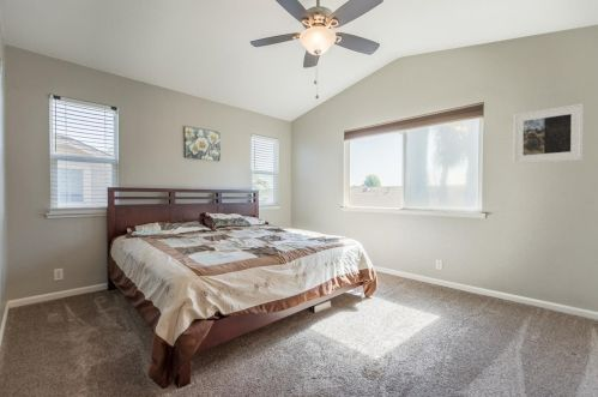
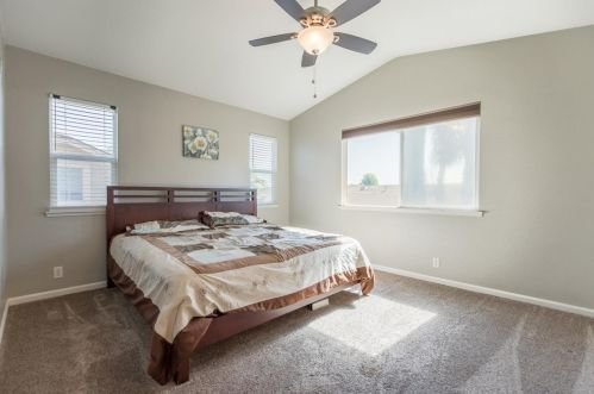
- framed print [512,102,585,166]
